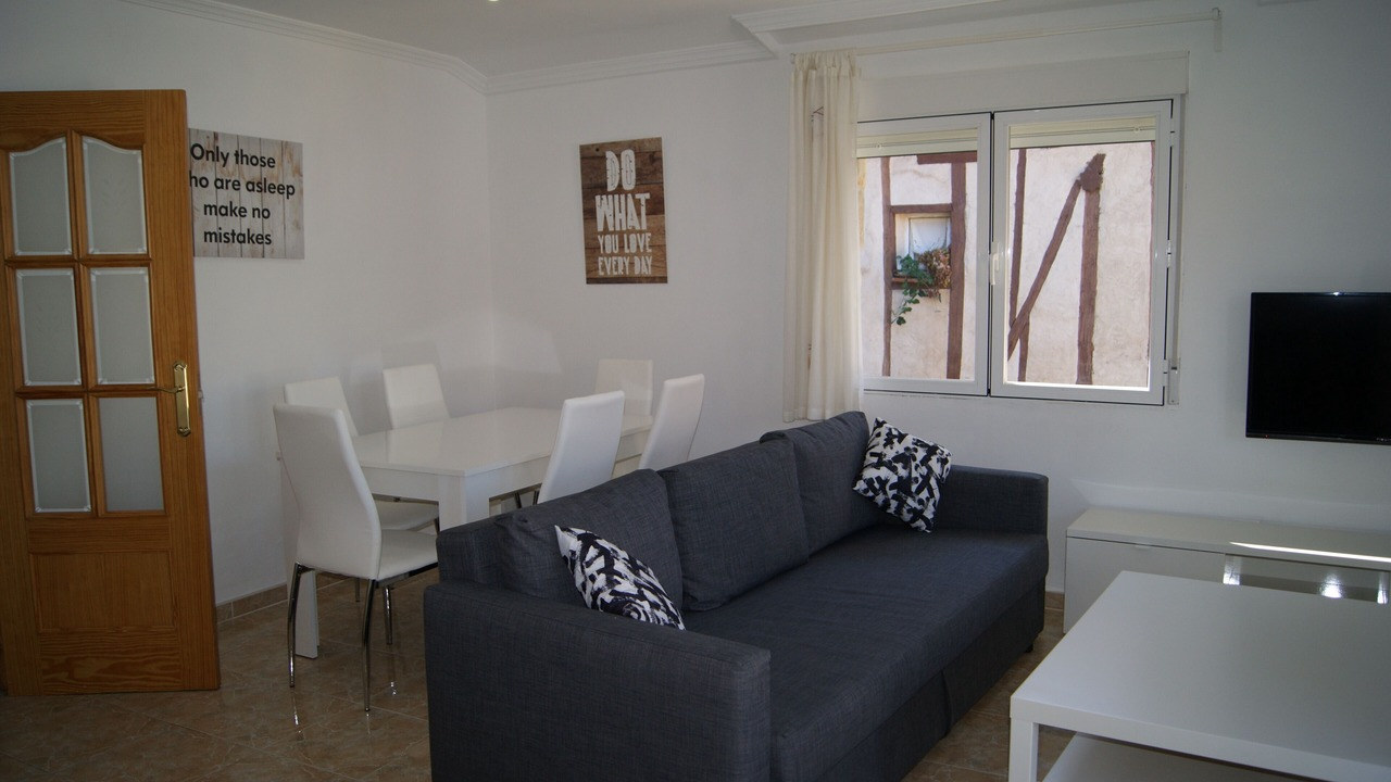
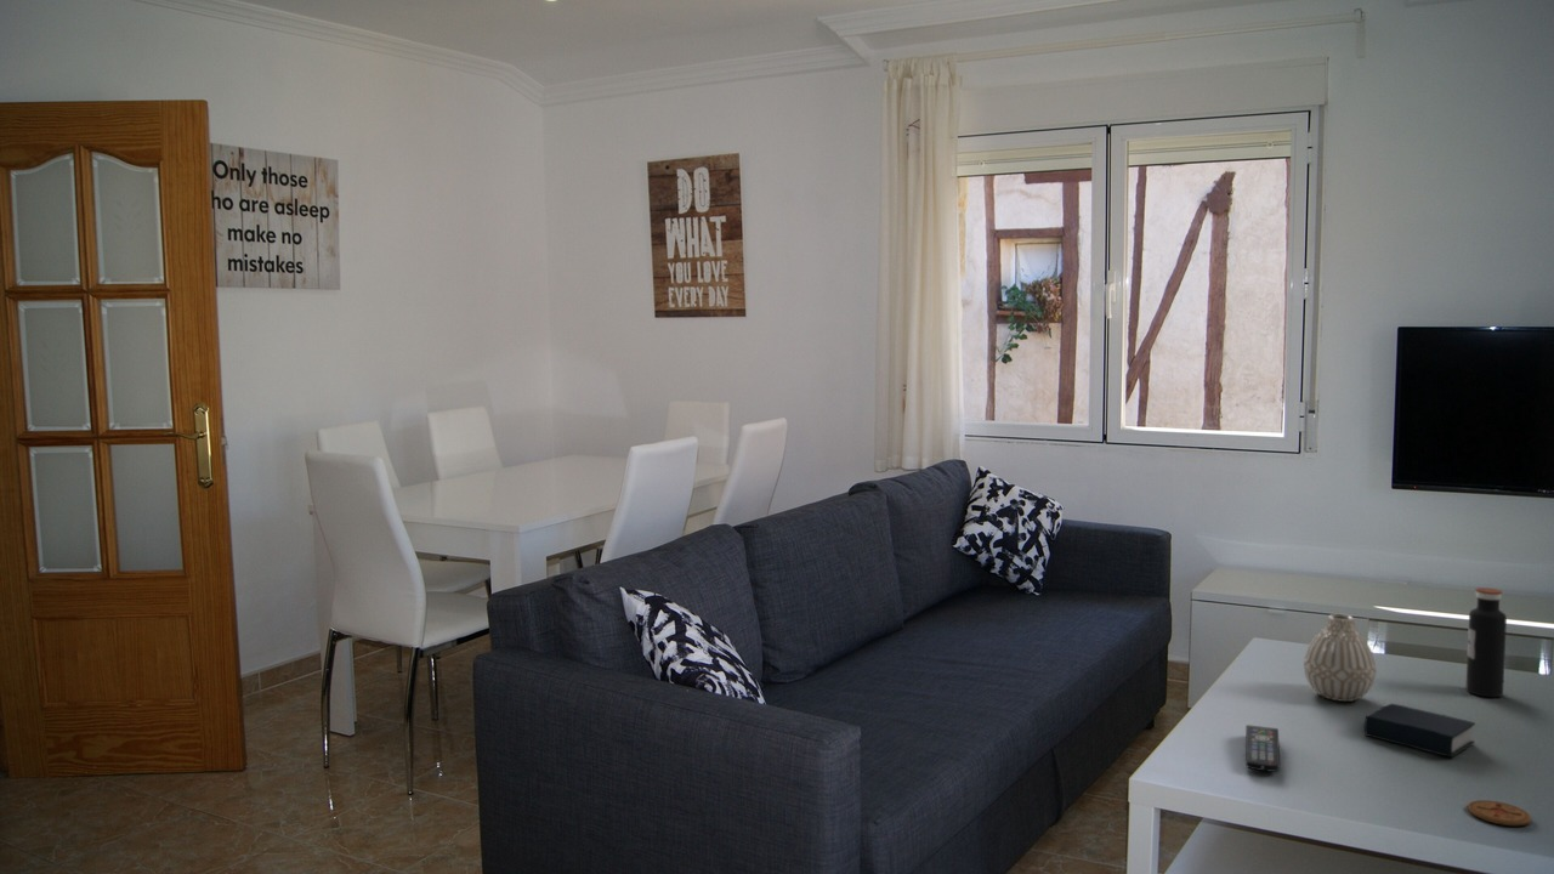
+ water bottle [1464,586,1508,698]
+ coaster [1467,799,1532,827]
+ remote control [1244,723,1281,773]
+ vase [1303,613,1378,703]
+ book [1363,703,1476,759]
